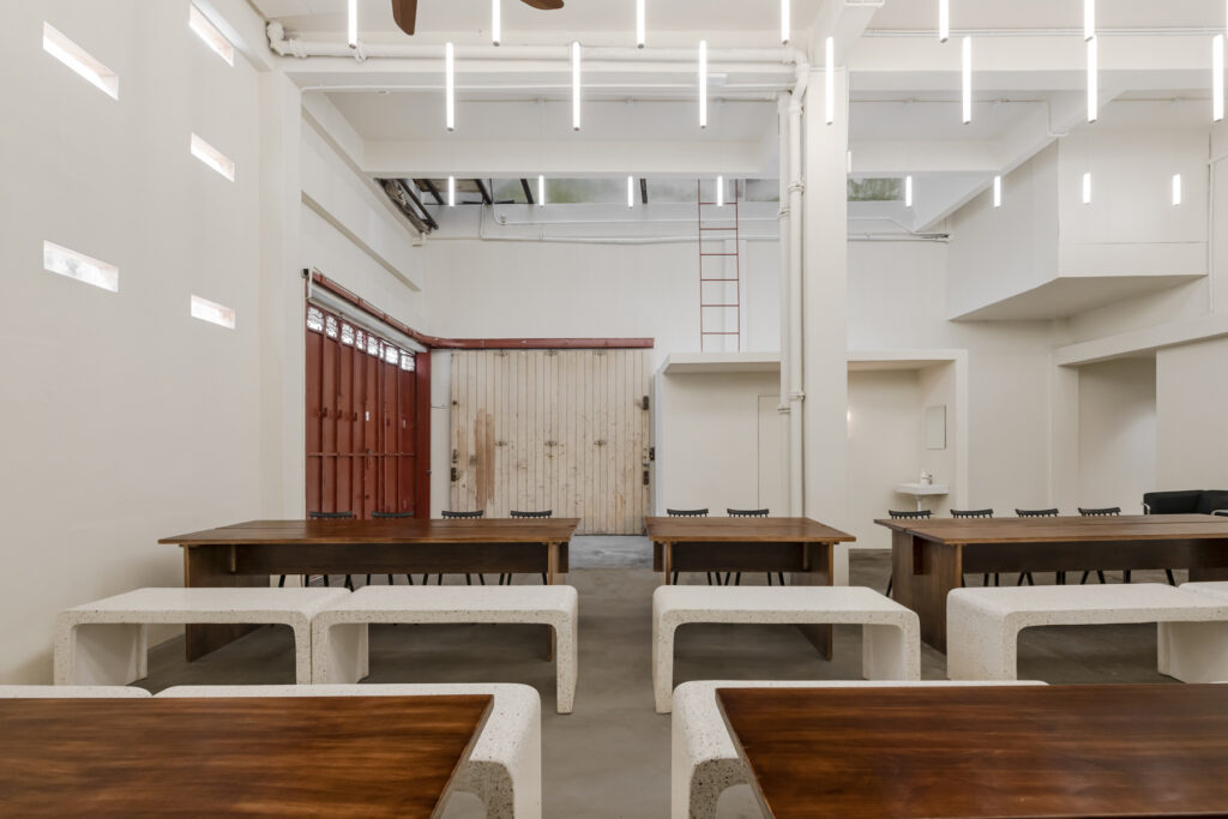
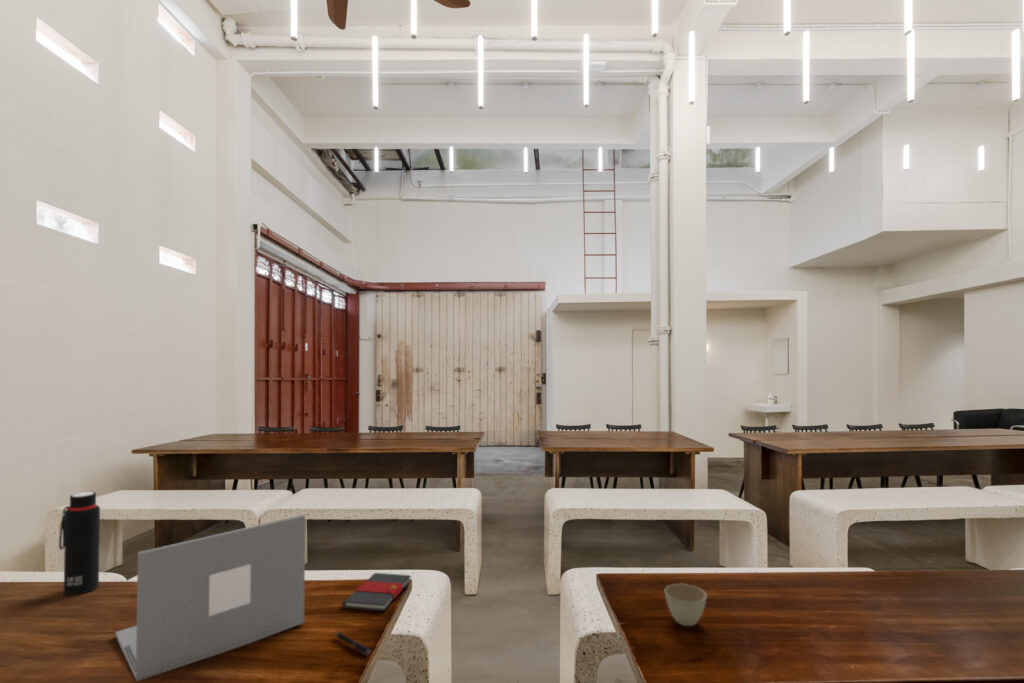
+ flower pot [664,583,708,627]
+ water bottle [58,491,101,596]
+ laptop [115,514,306,682]
+ book [341,572,412,612]
+ pen [334,631,371,656]
